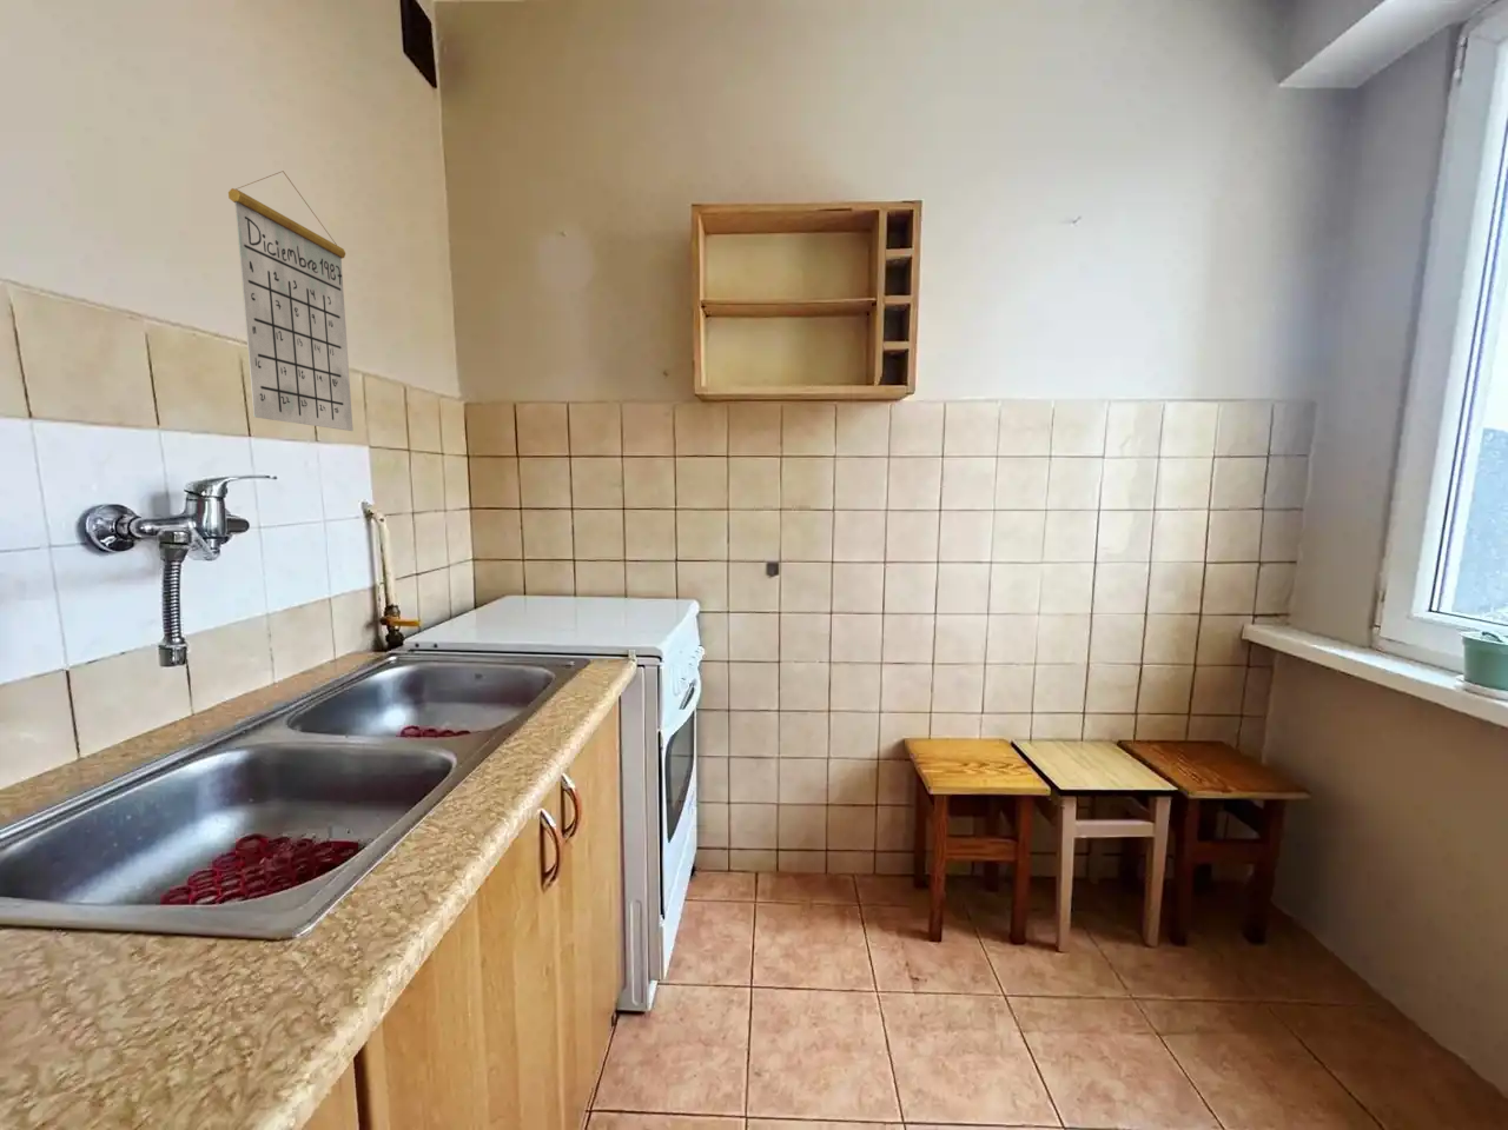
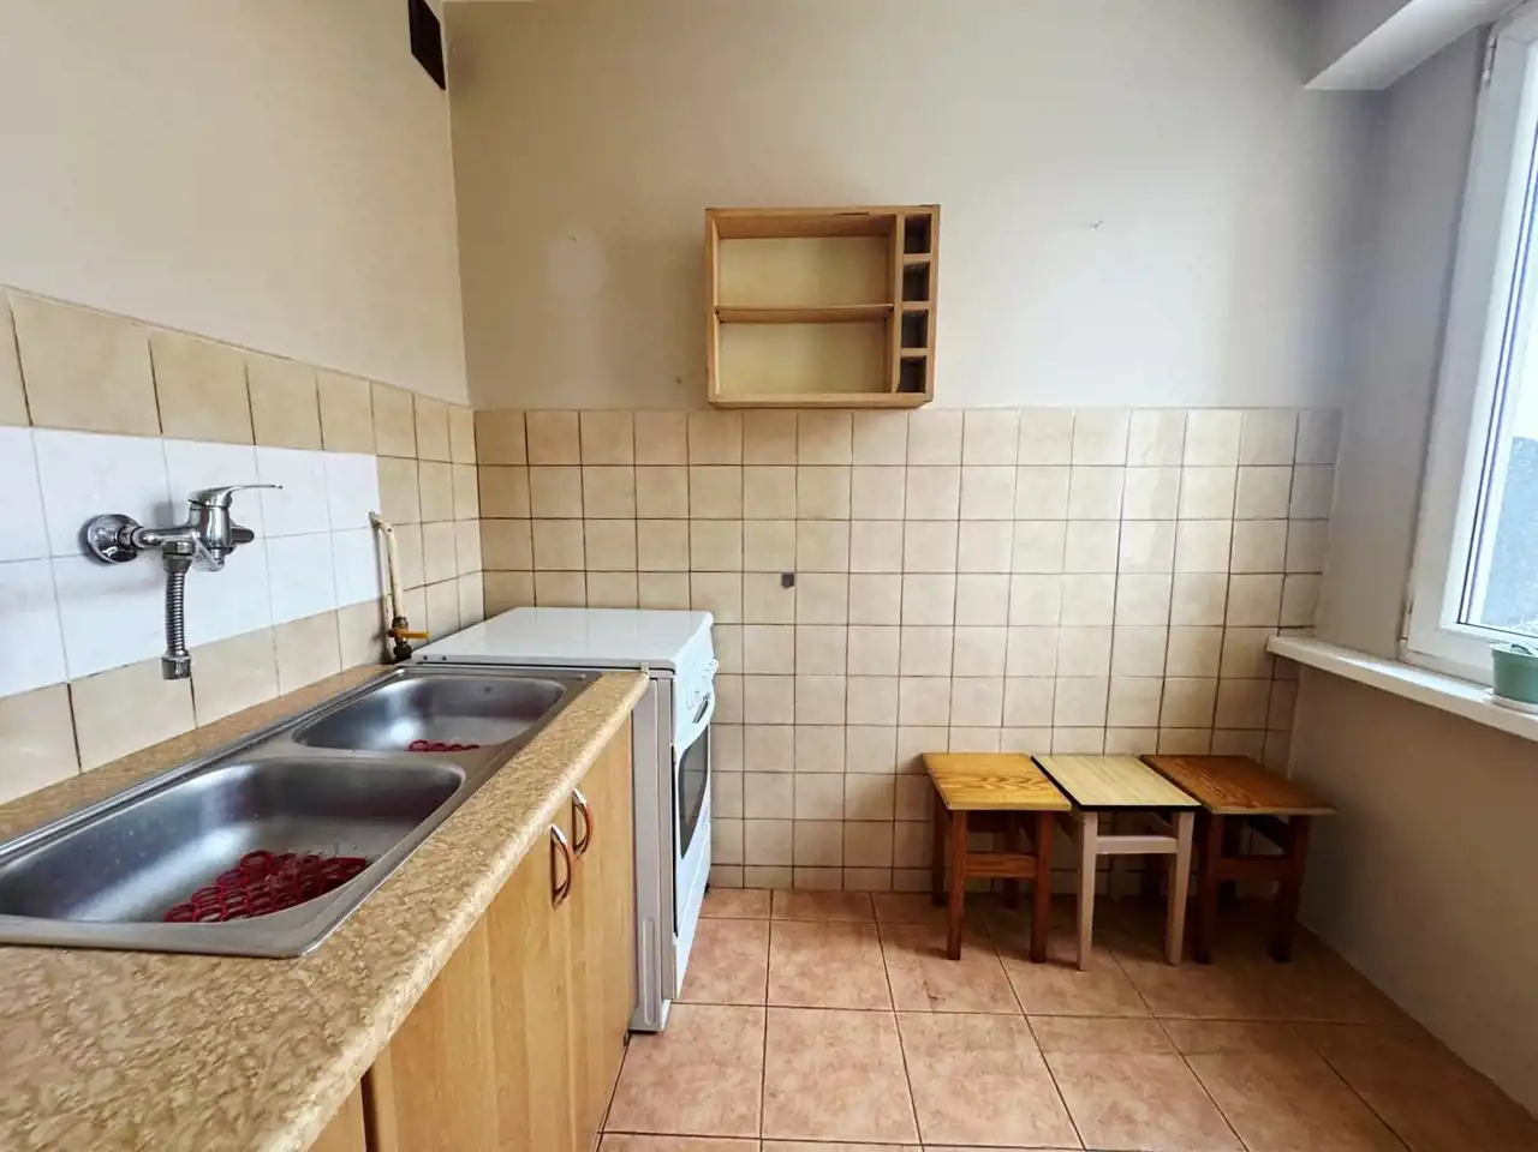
- calendar [227,170,354,432]
